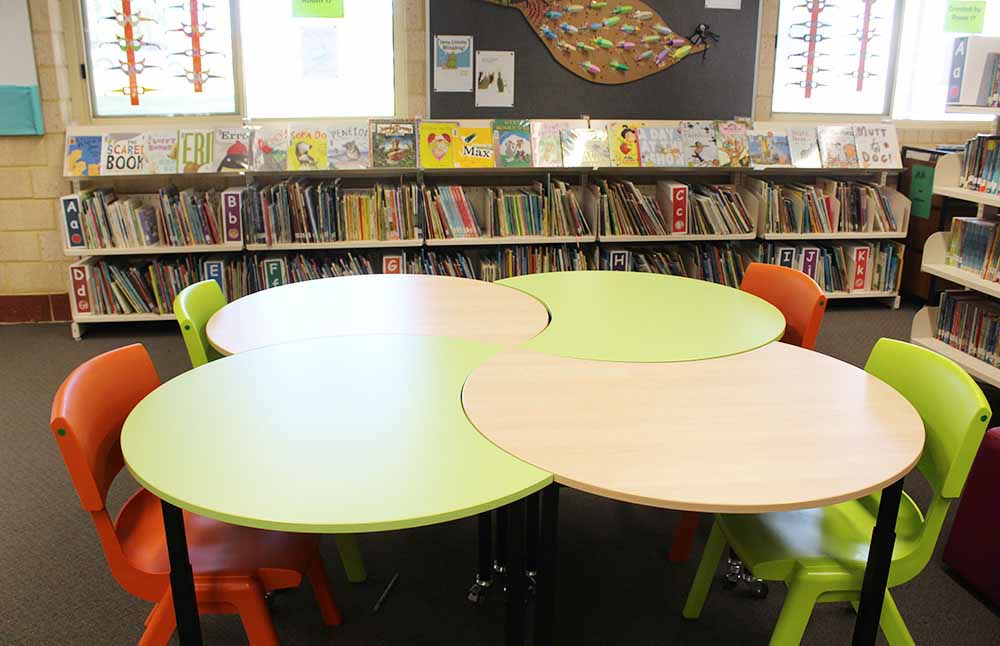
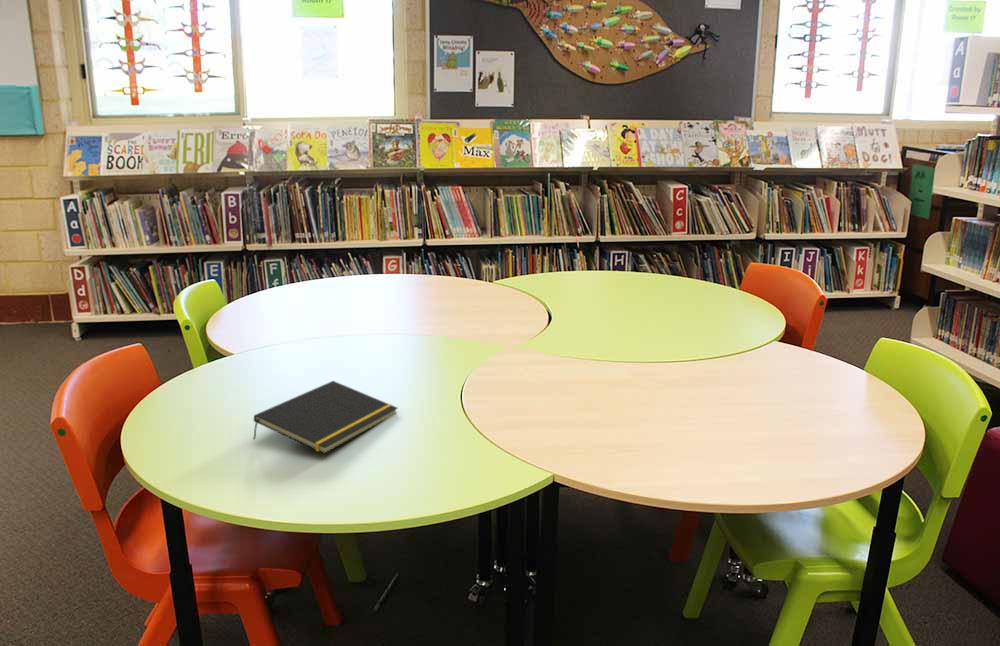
+ notepad [252,380,399,455]
